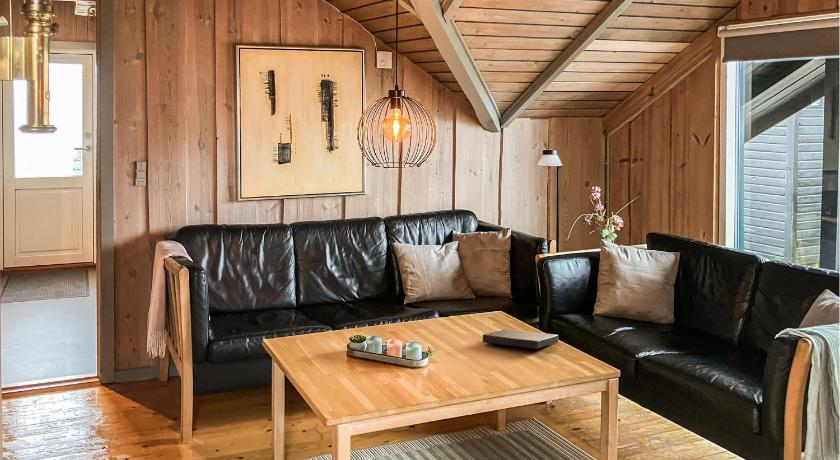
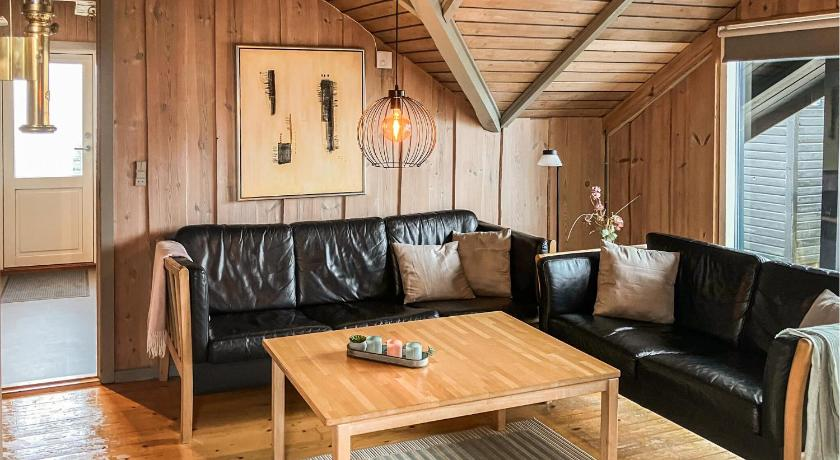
- book [482,328,559,350]
